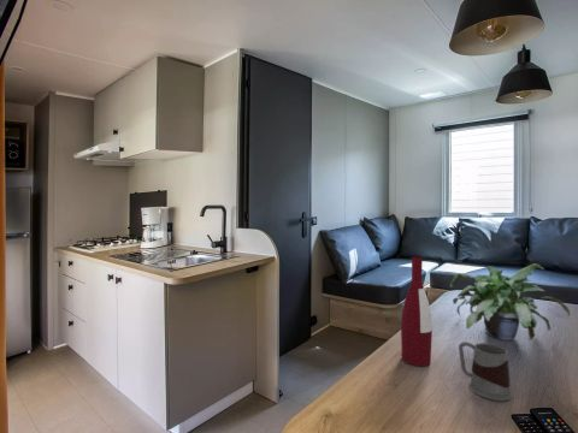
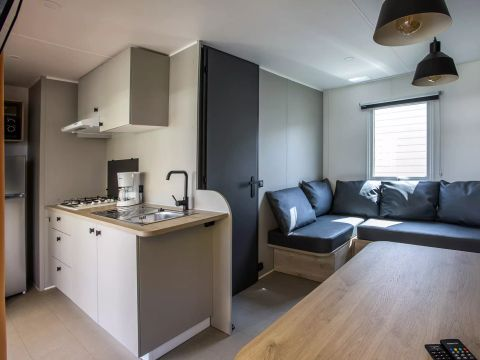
- mug [458,340,513,402]
- potted plant [448,262,571,342]
- alcohol [400,255,434,367]
